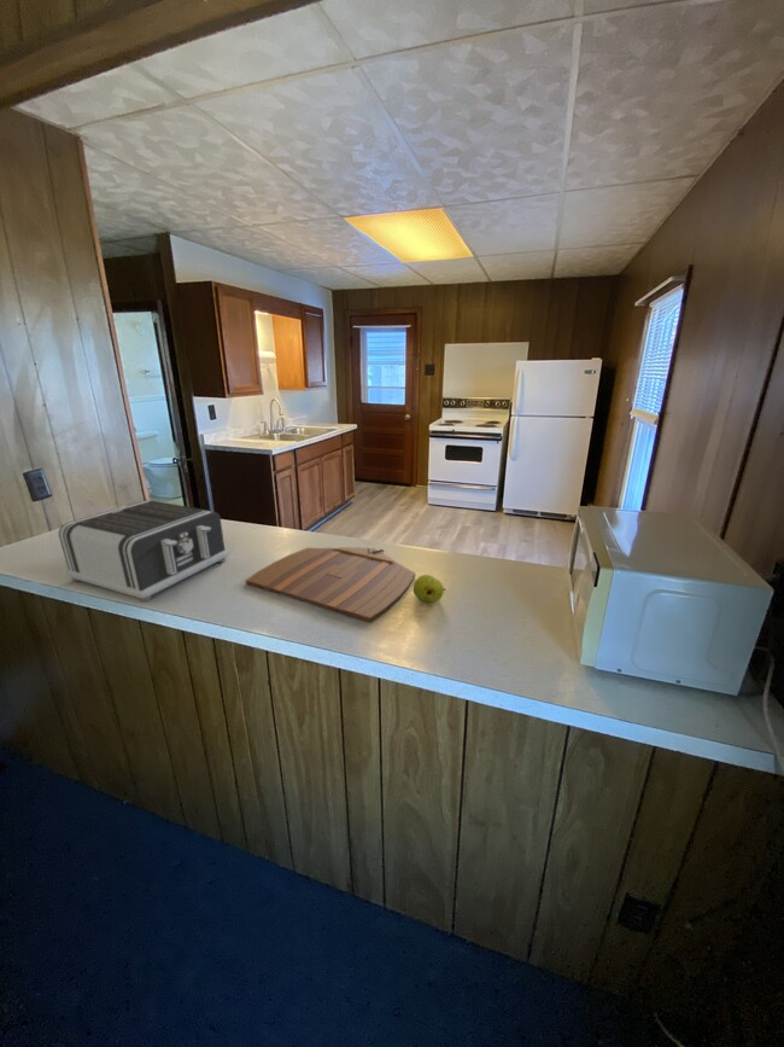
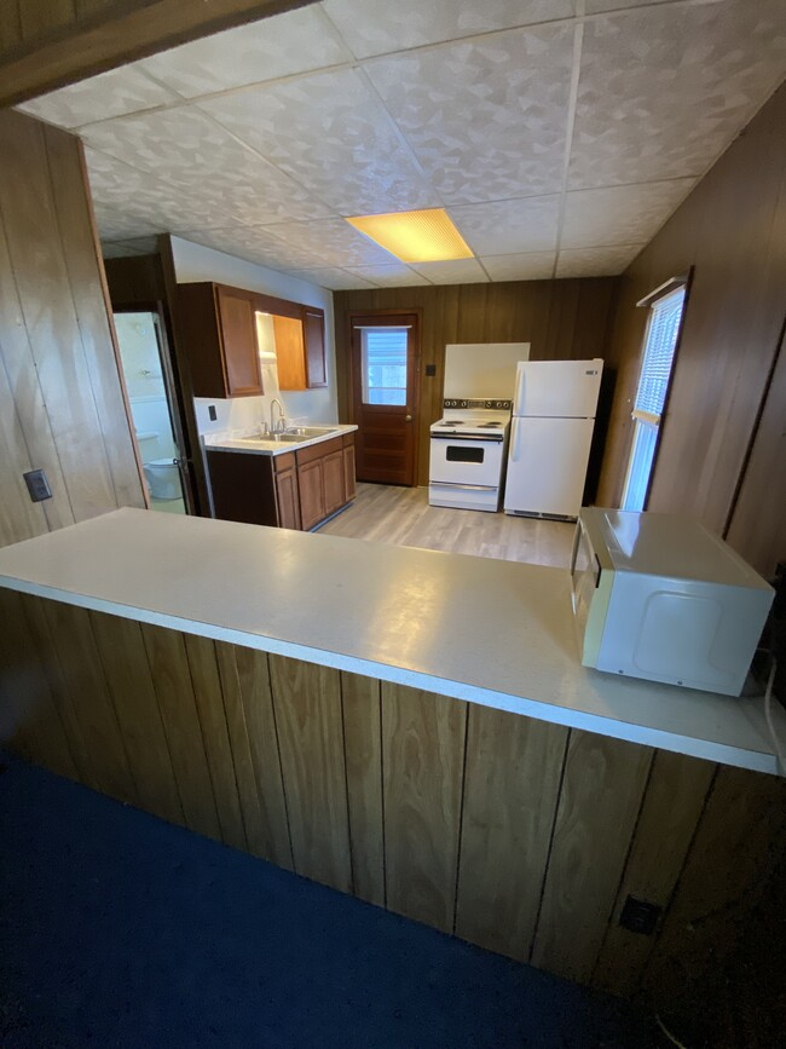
- fruit [413,574,446,604]
- cutting board [245,546,416,623]
- toaster [58,500,229,603]
